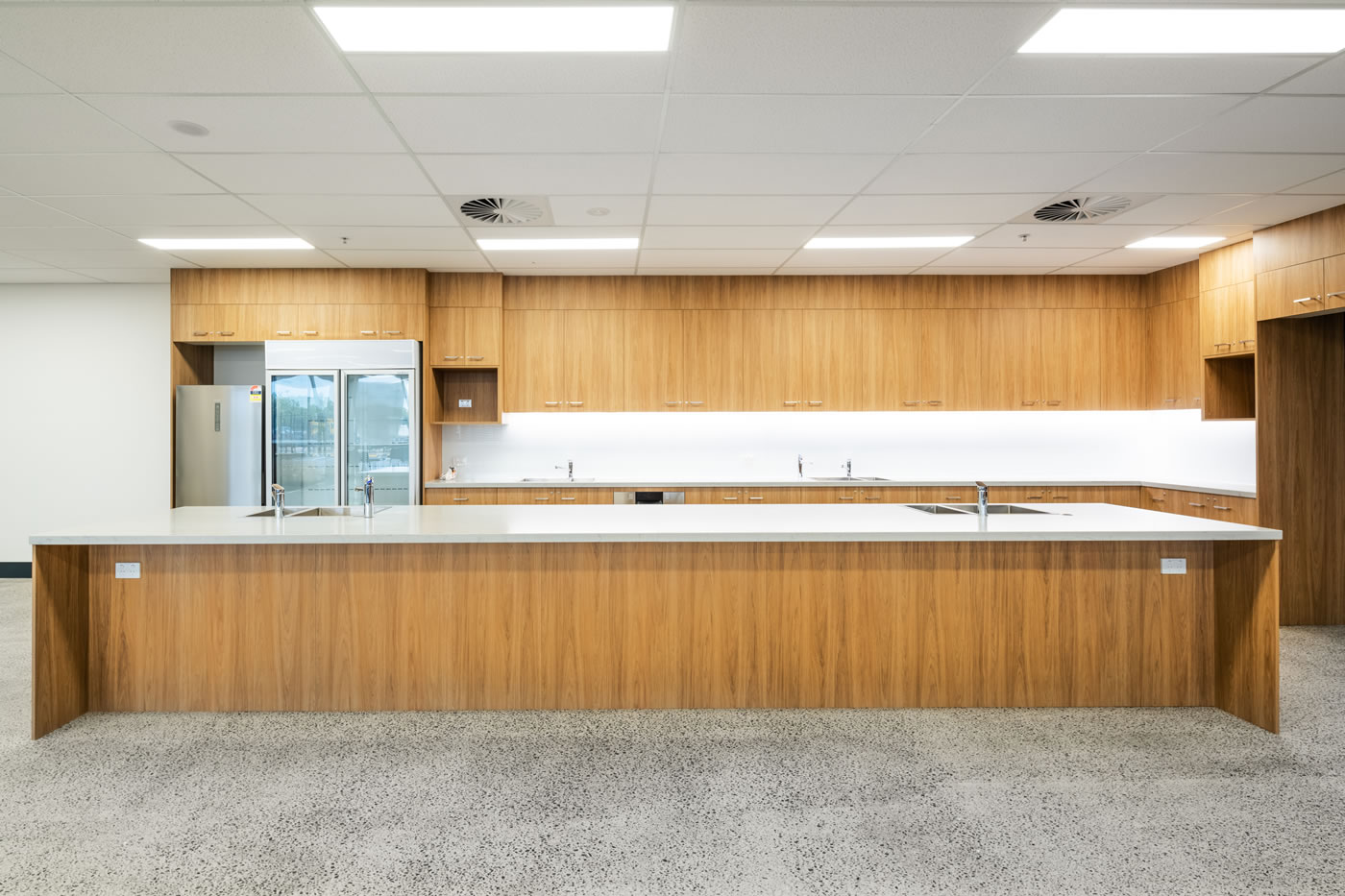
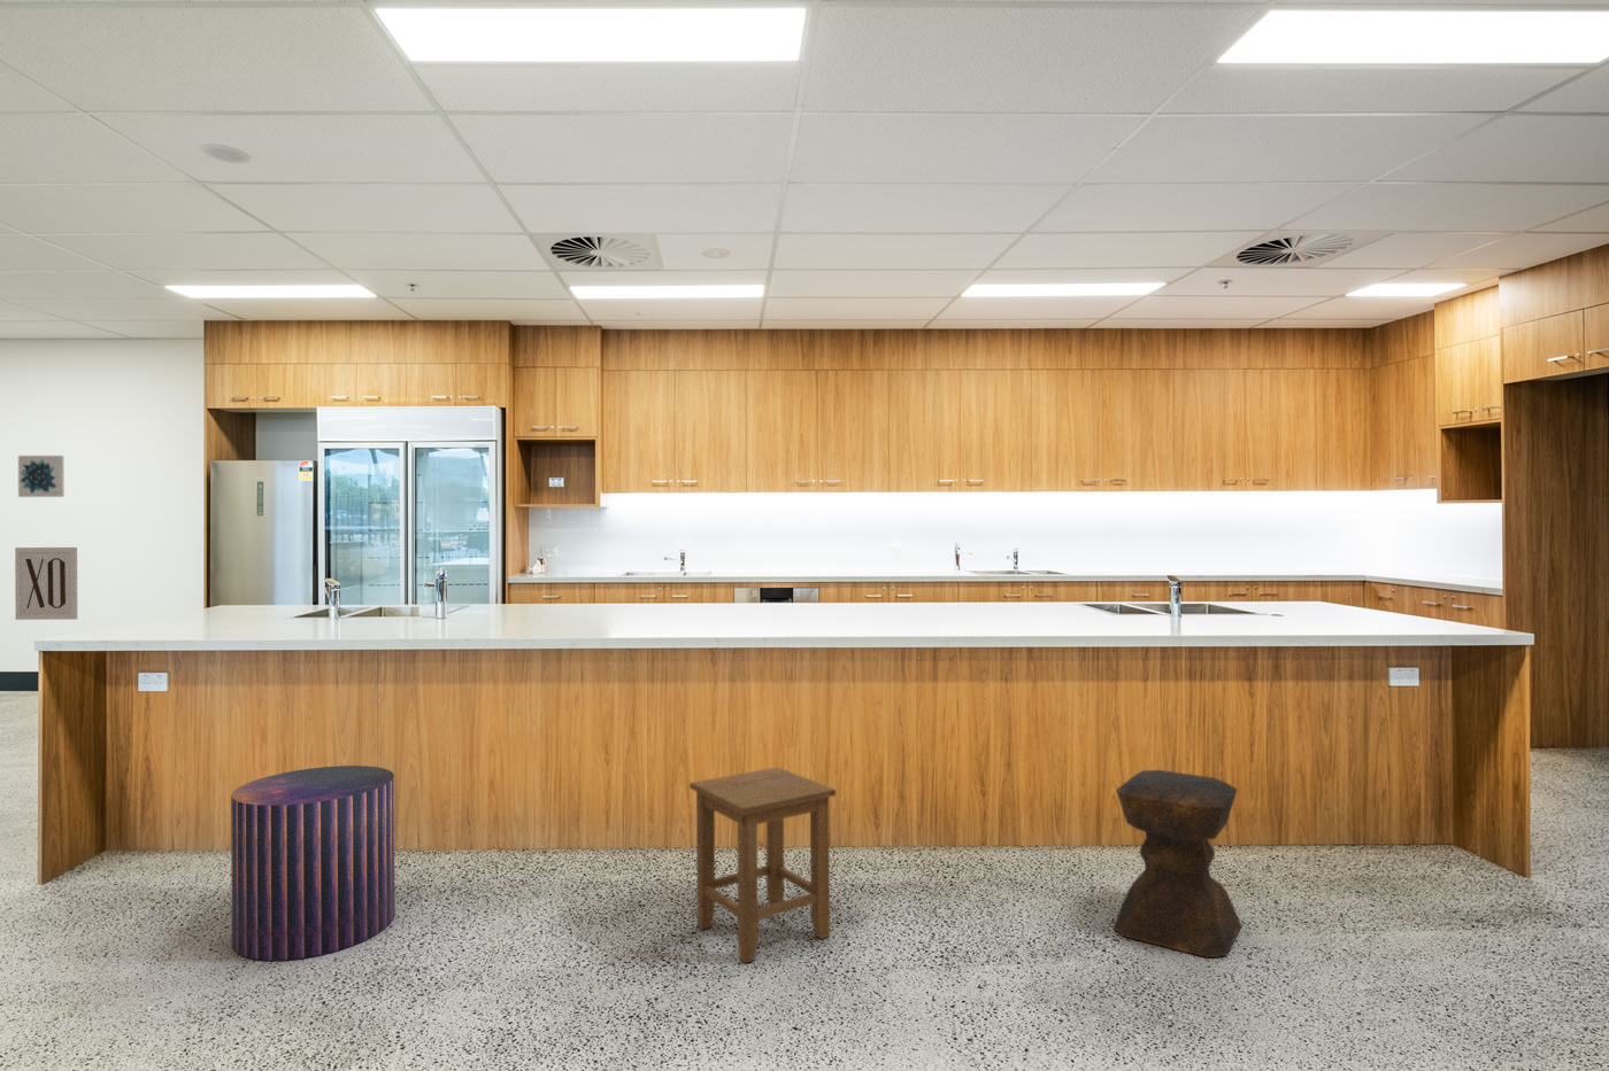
+ wall art [14,546,78,622]
+ wall art [17,454,66,498]
+ stool [688,766,836,965]
+ stool [230,765,396,962]
+ stool [1111,769,1243,959]
